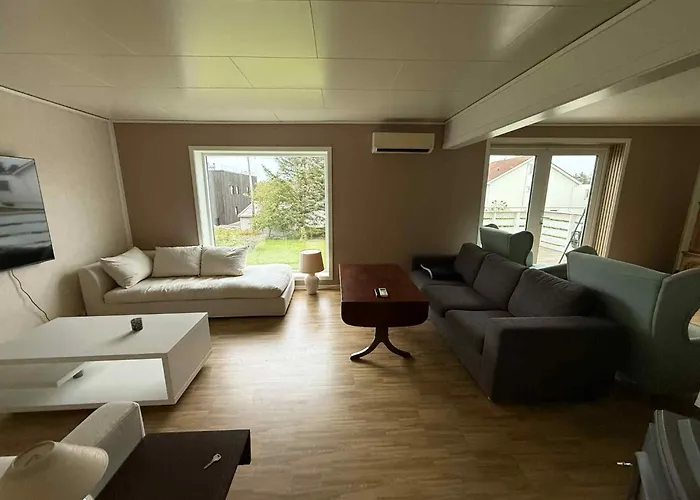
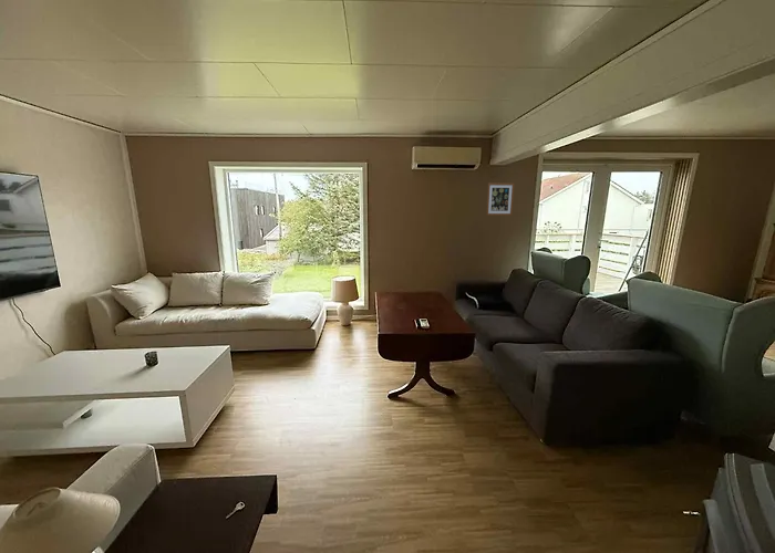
+ wall art [485,182,515,217]
